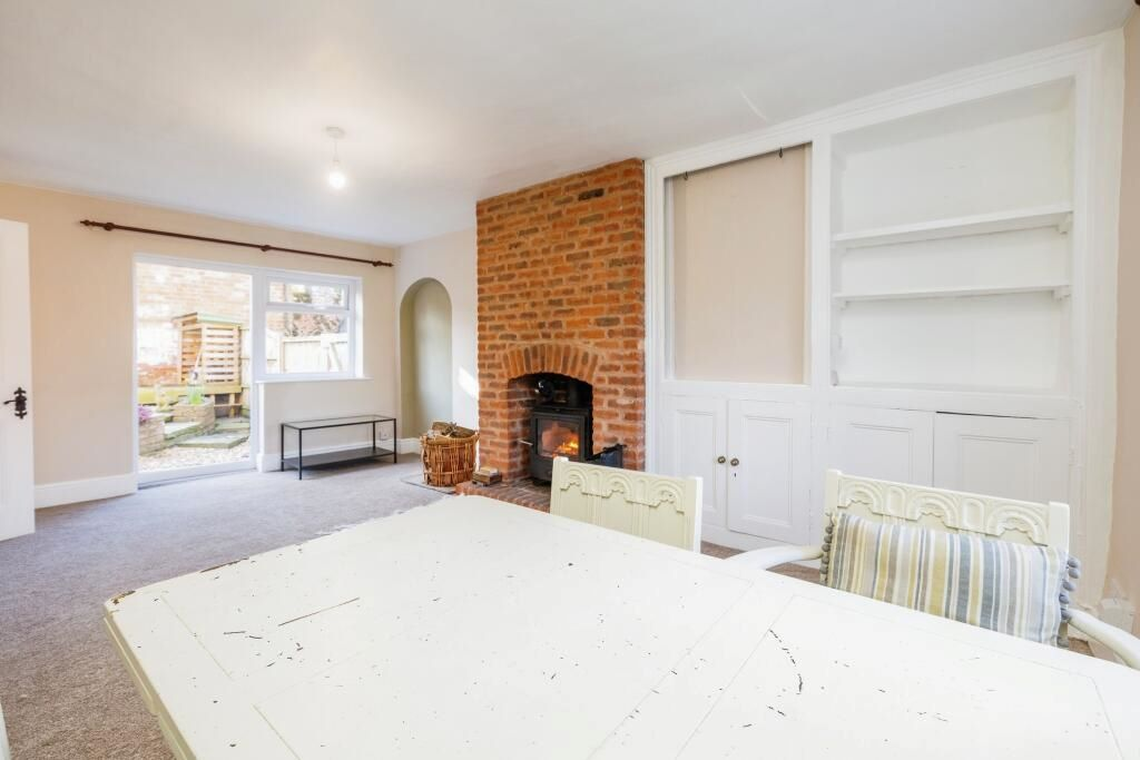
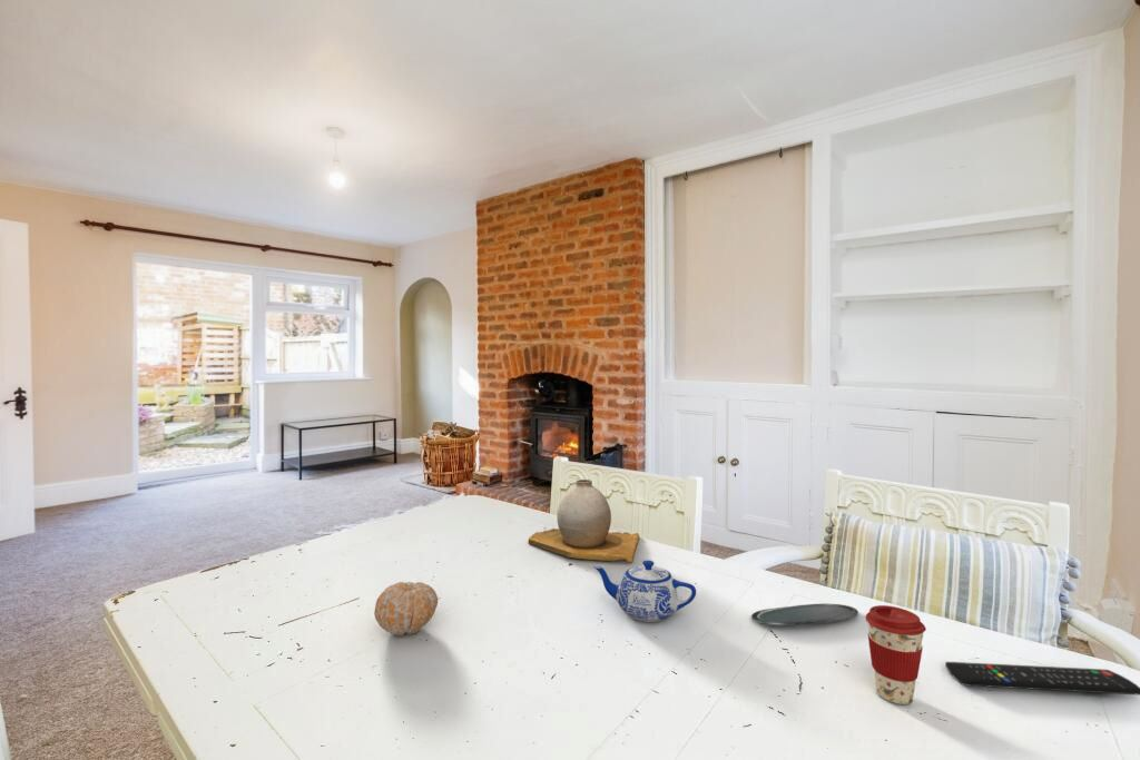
+ oval tray [750,602,859,626]
+ coffee cup [864,604,927,705]
+ fruit [373,581,439,636]
+ vase [528,478,640,564]
+ remote control [944,661,1140,697]
+ teapot [592,559,697,623]
